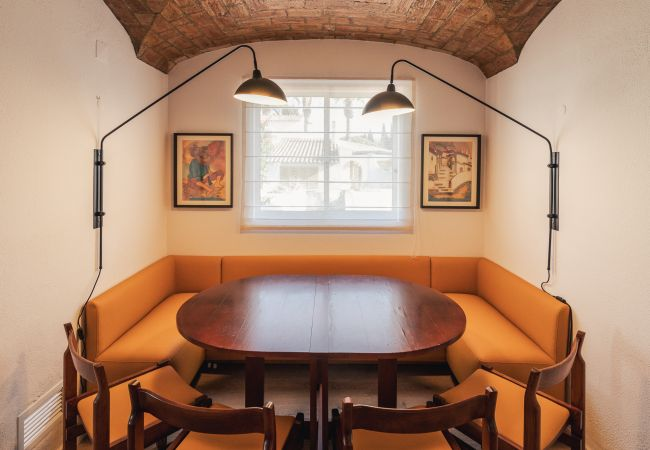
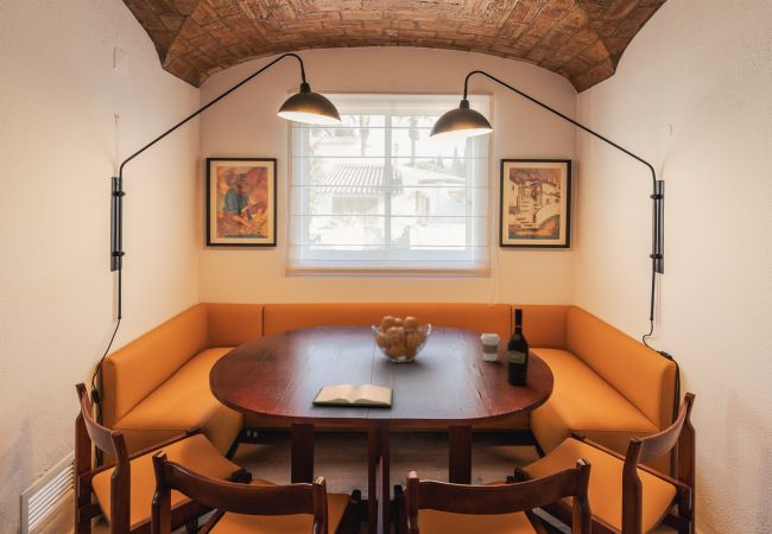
+ fruit basket [371,316,432,363]
+ coffee cup [480,332,501,362]
+ hardback book [311,383,394,408]
+ wine bottle [506,307,530,386]
